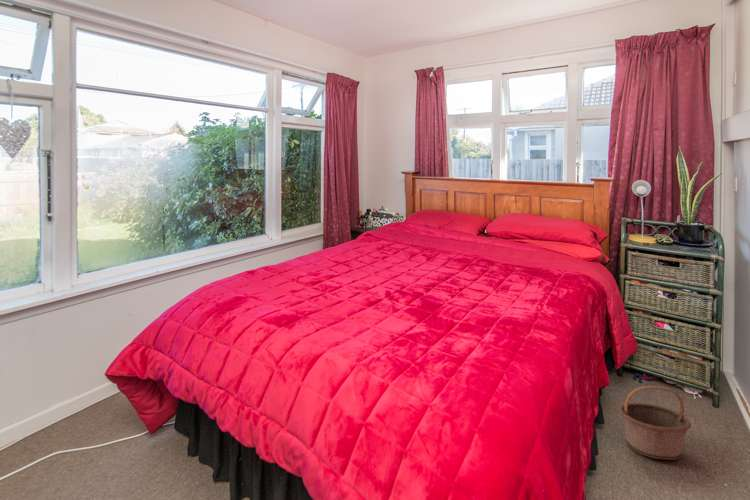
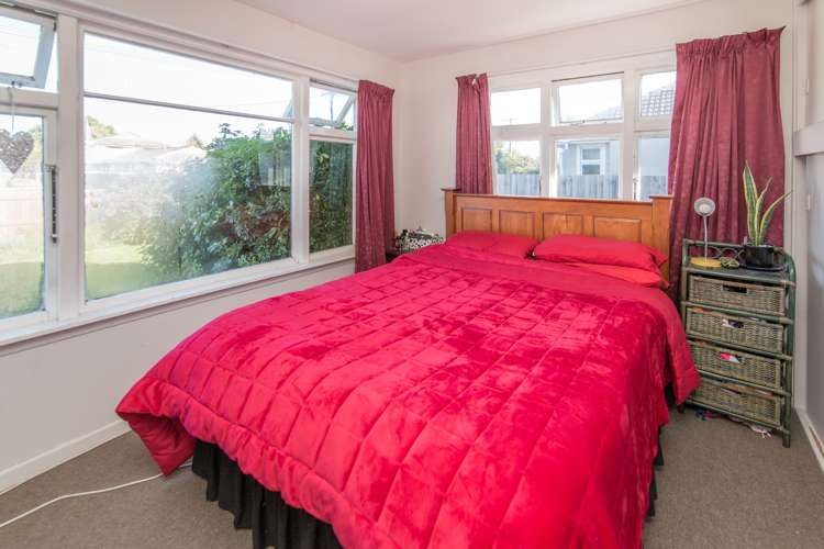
- basket [618,385,692,461]
